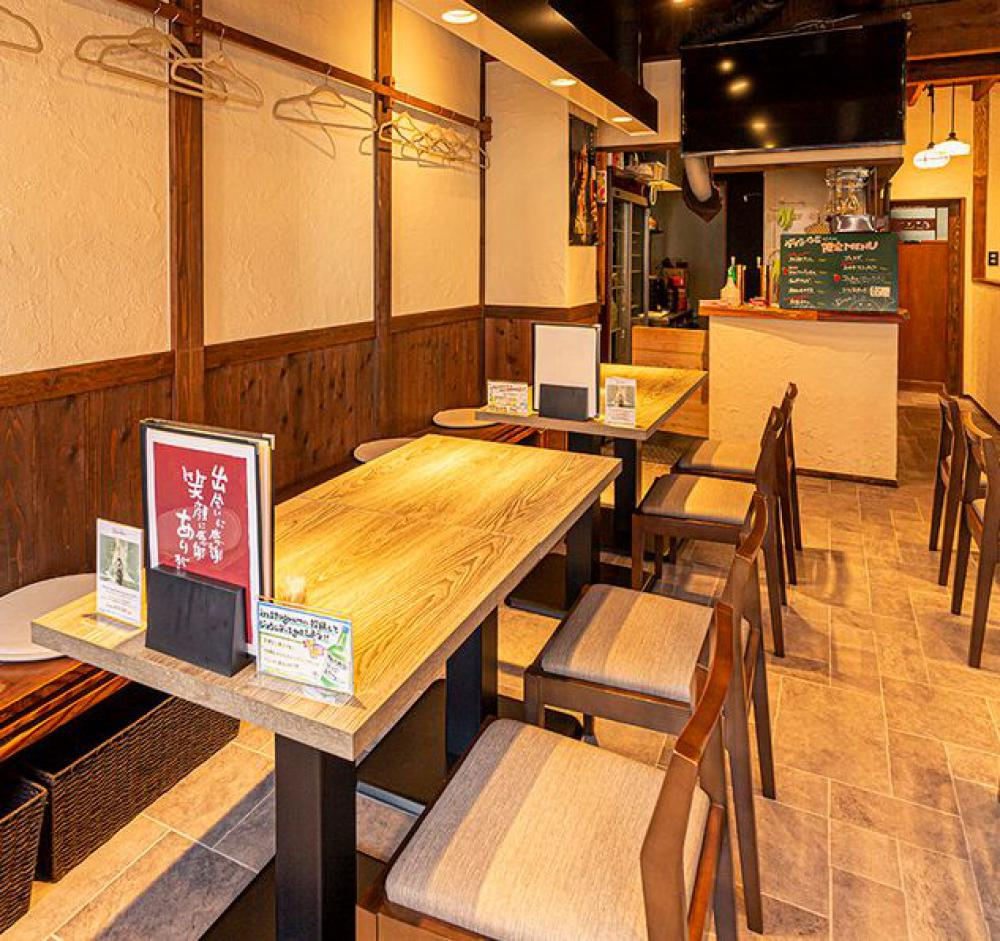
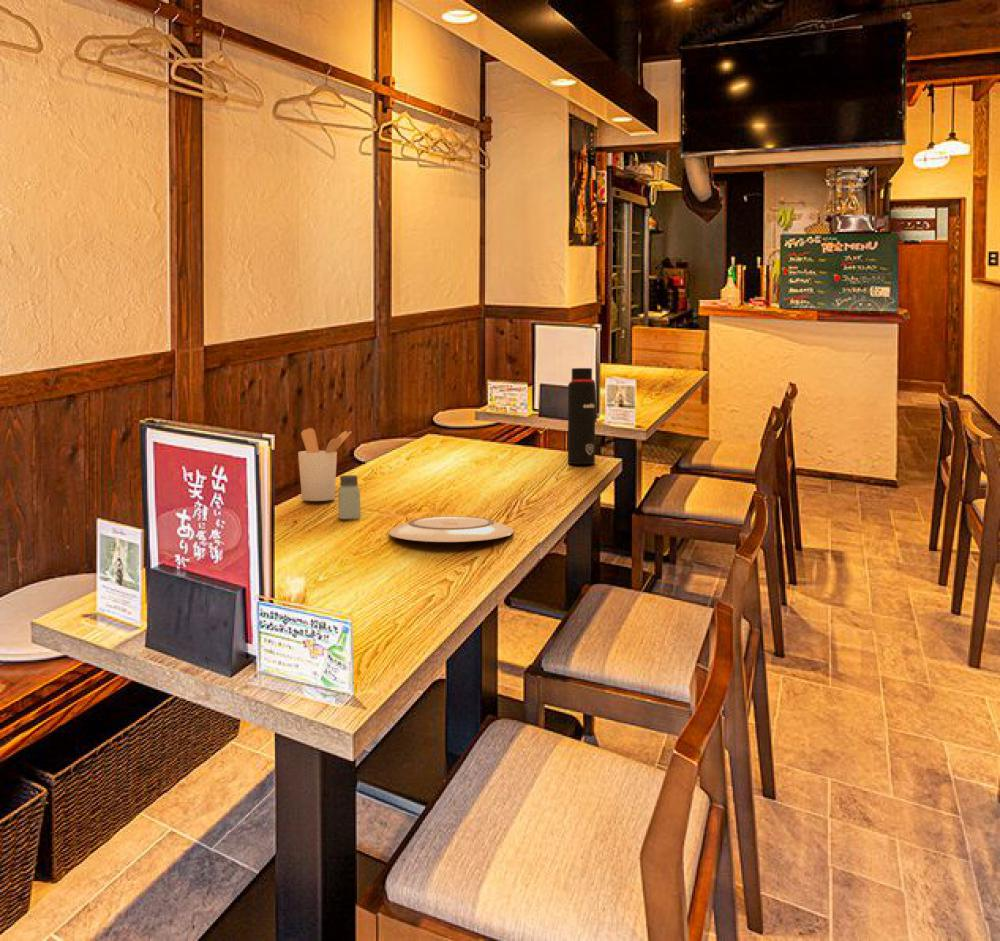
+ utensil holder [297,427,353,502]
+ plate [388,515,515,543]
+ water bottle [567,367,598,465]
+ saltshaker [337,474,361,520]
